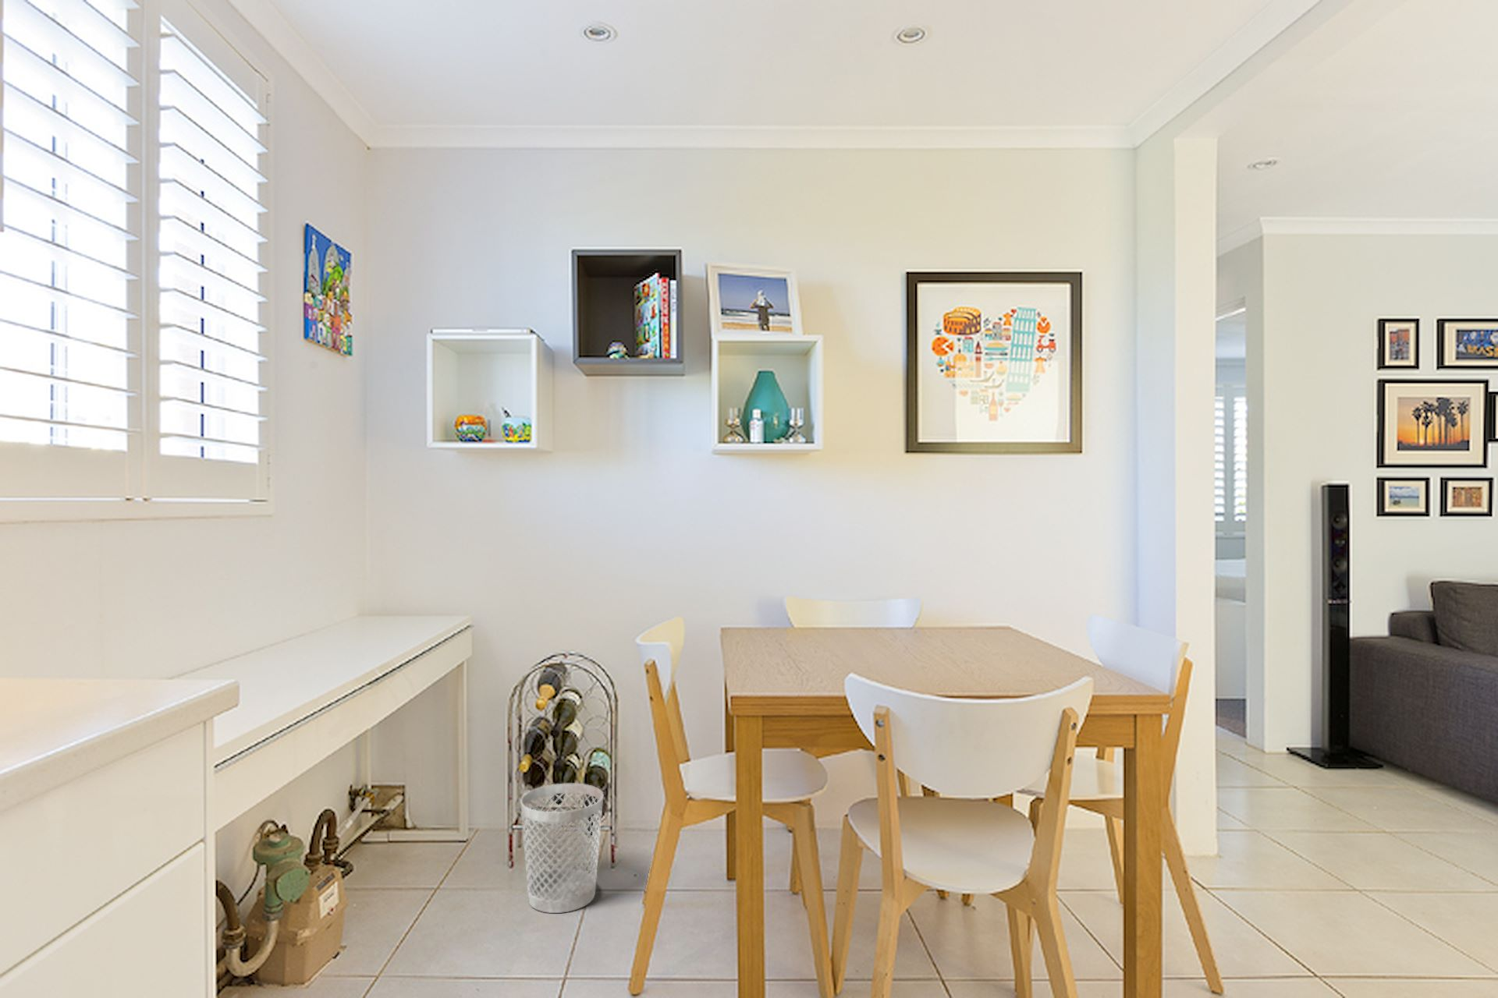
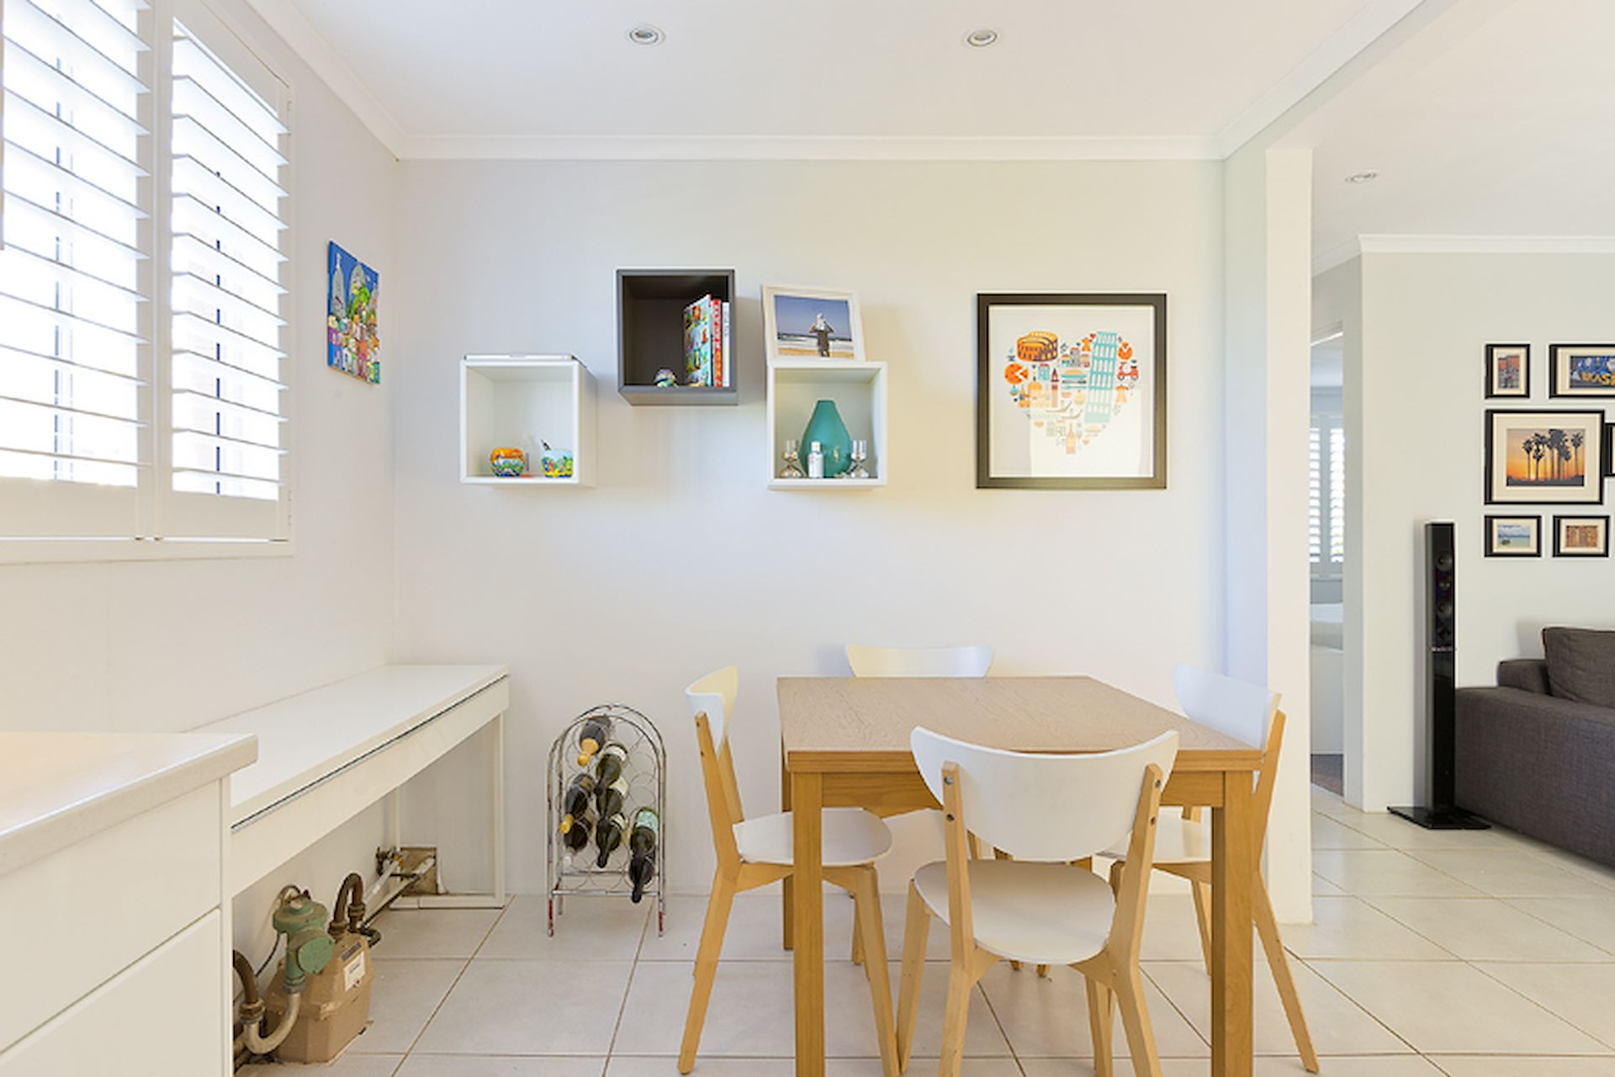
- wastebasket [519,783,604,913]
